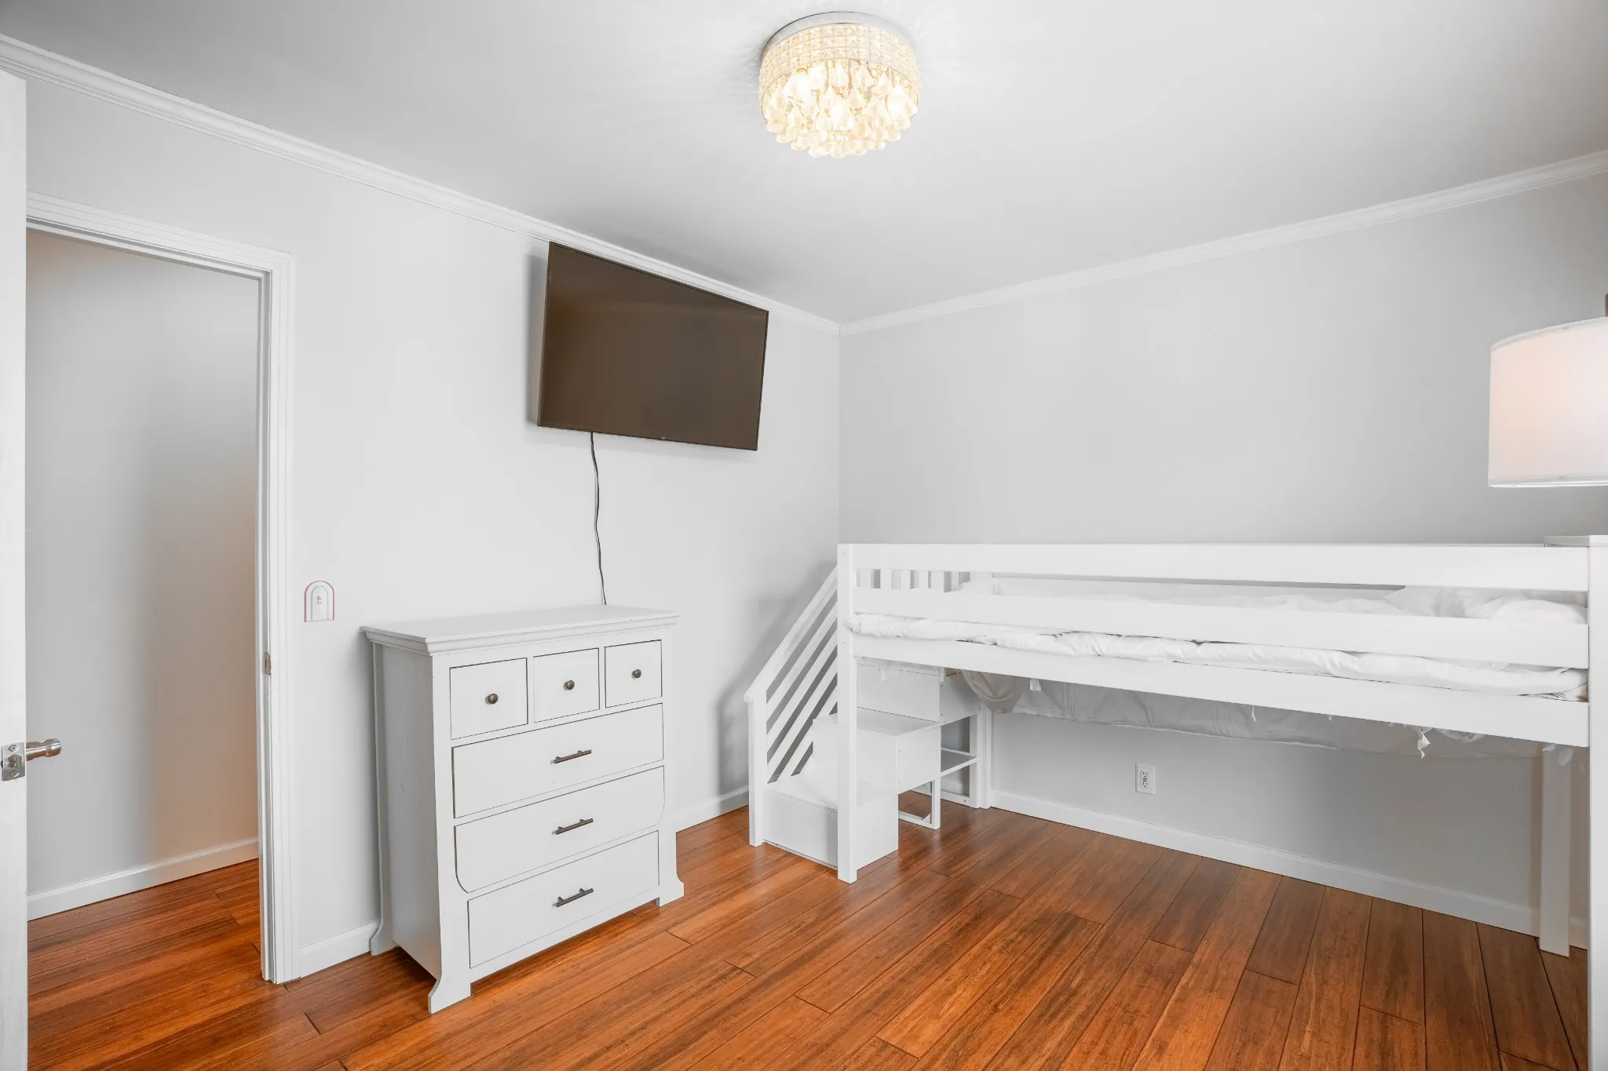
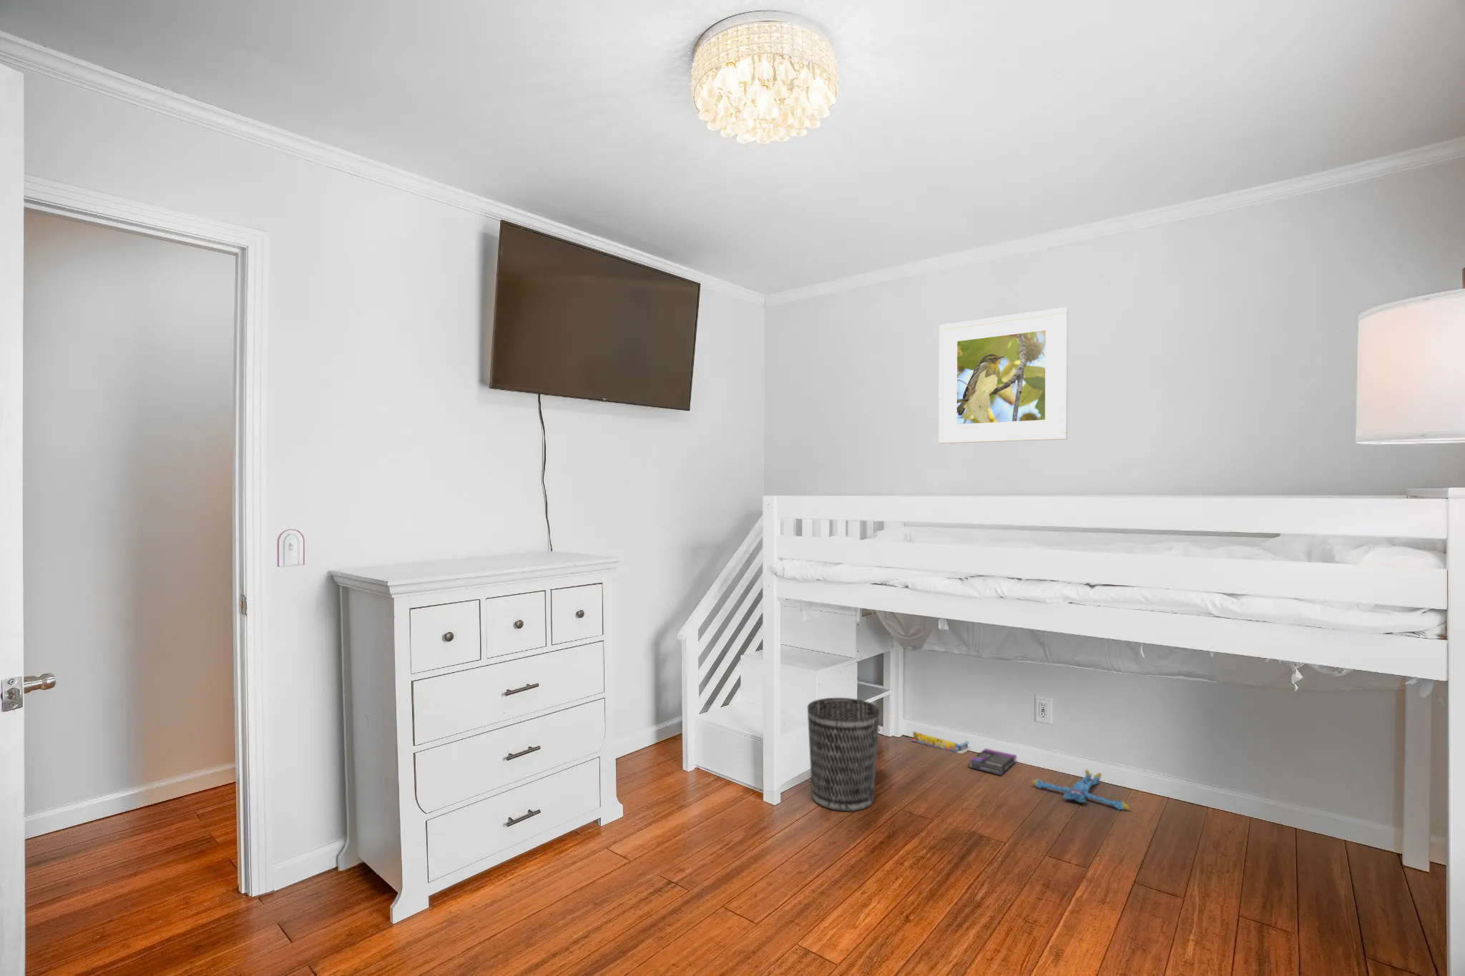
+ wastebasket [807,697,880,813]
+ box [968,748,1017,777]
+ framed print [938,307,1069,444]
+ plush toy [1031,769,1131,810]
+ architectural model [912,731,970,755]
